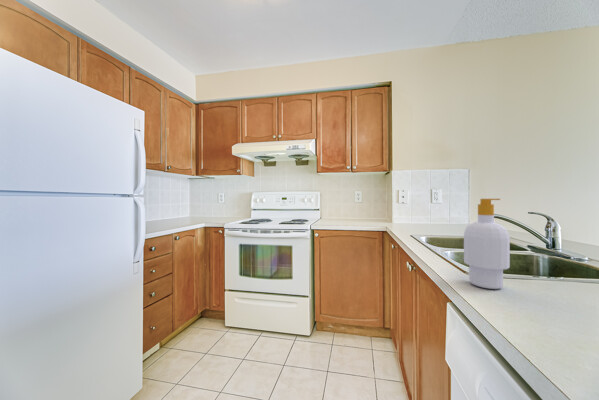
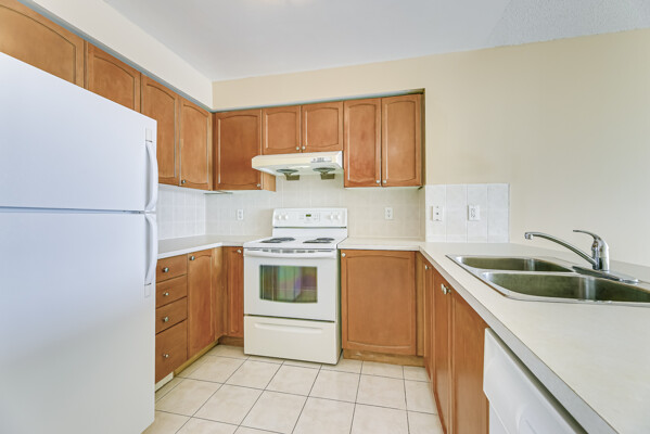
- soap bottle [463,198,511,290]
